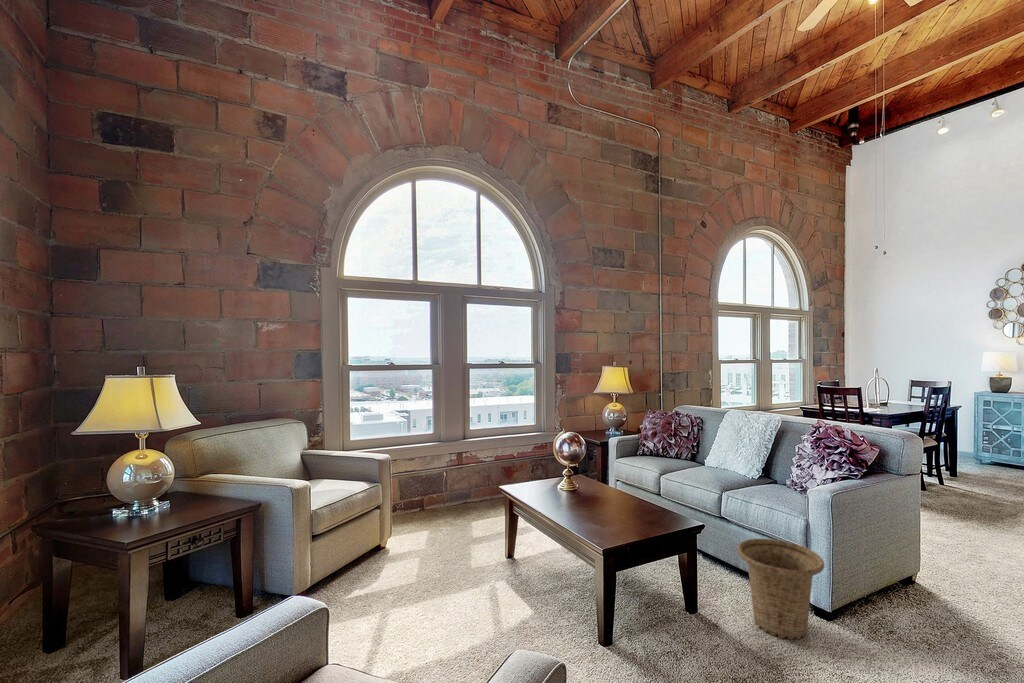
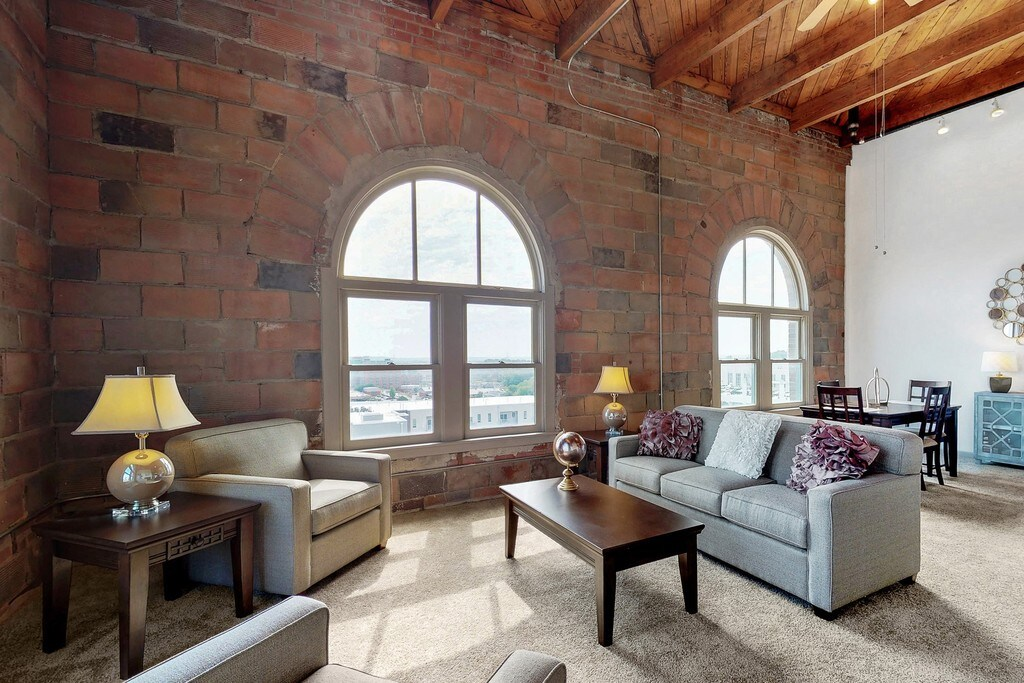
- basket [736,538,825,640]
